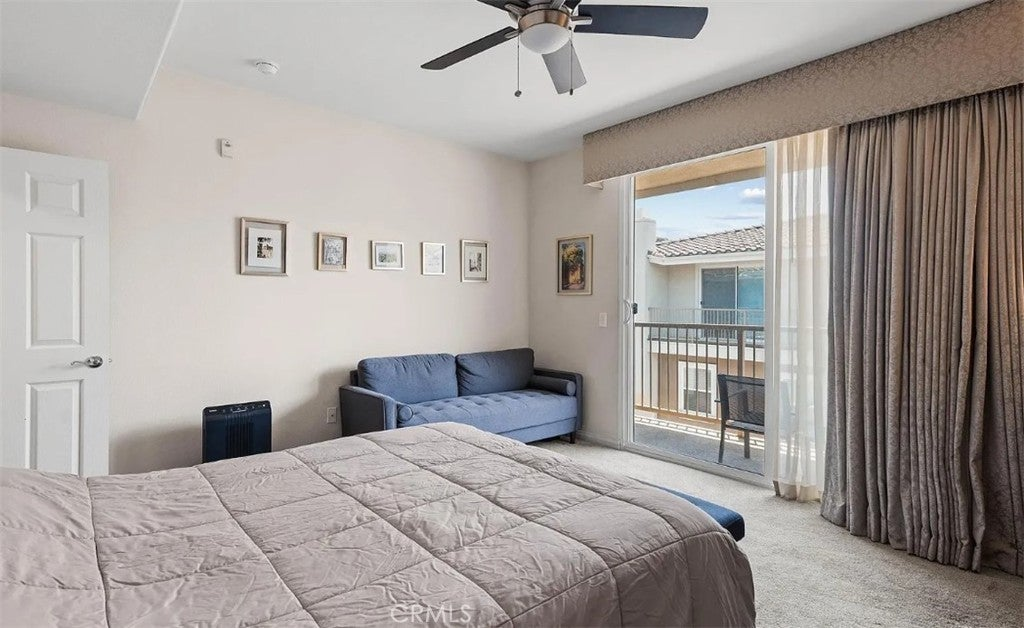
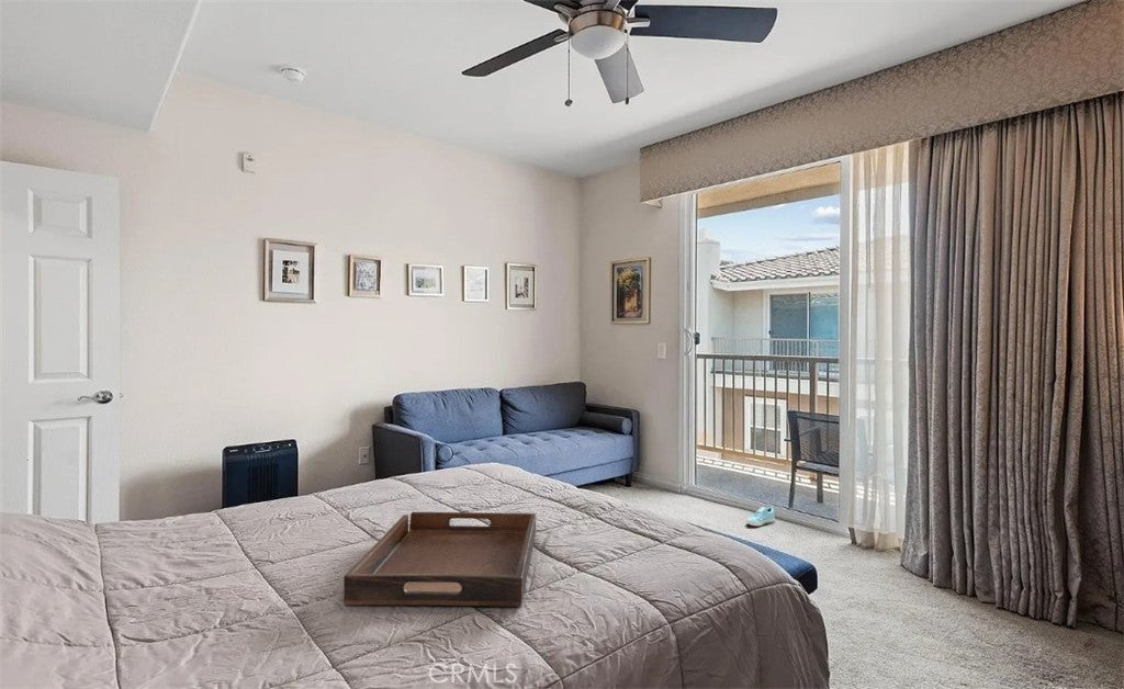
+ serving tray [342,511,537,608]
+ sneaker [745,506,776,527]
